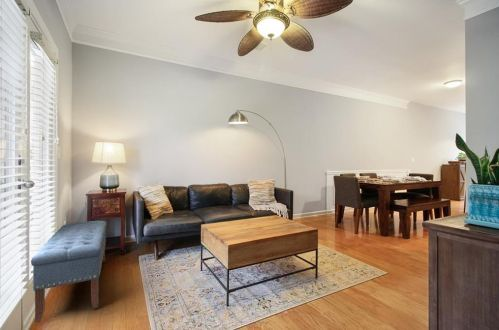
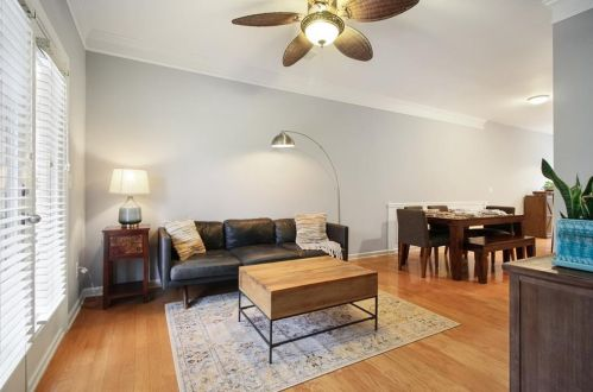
- bench [30,220,108,324]
